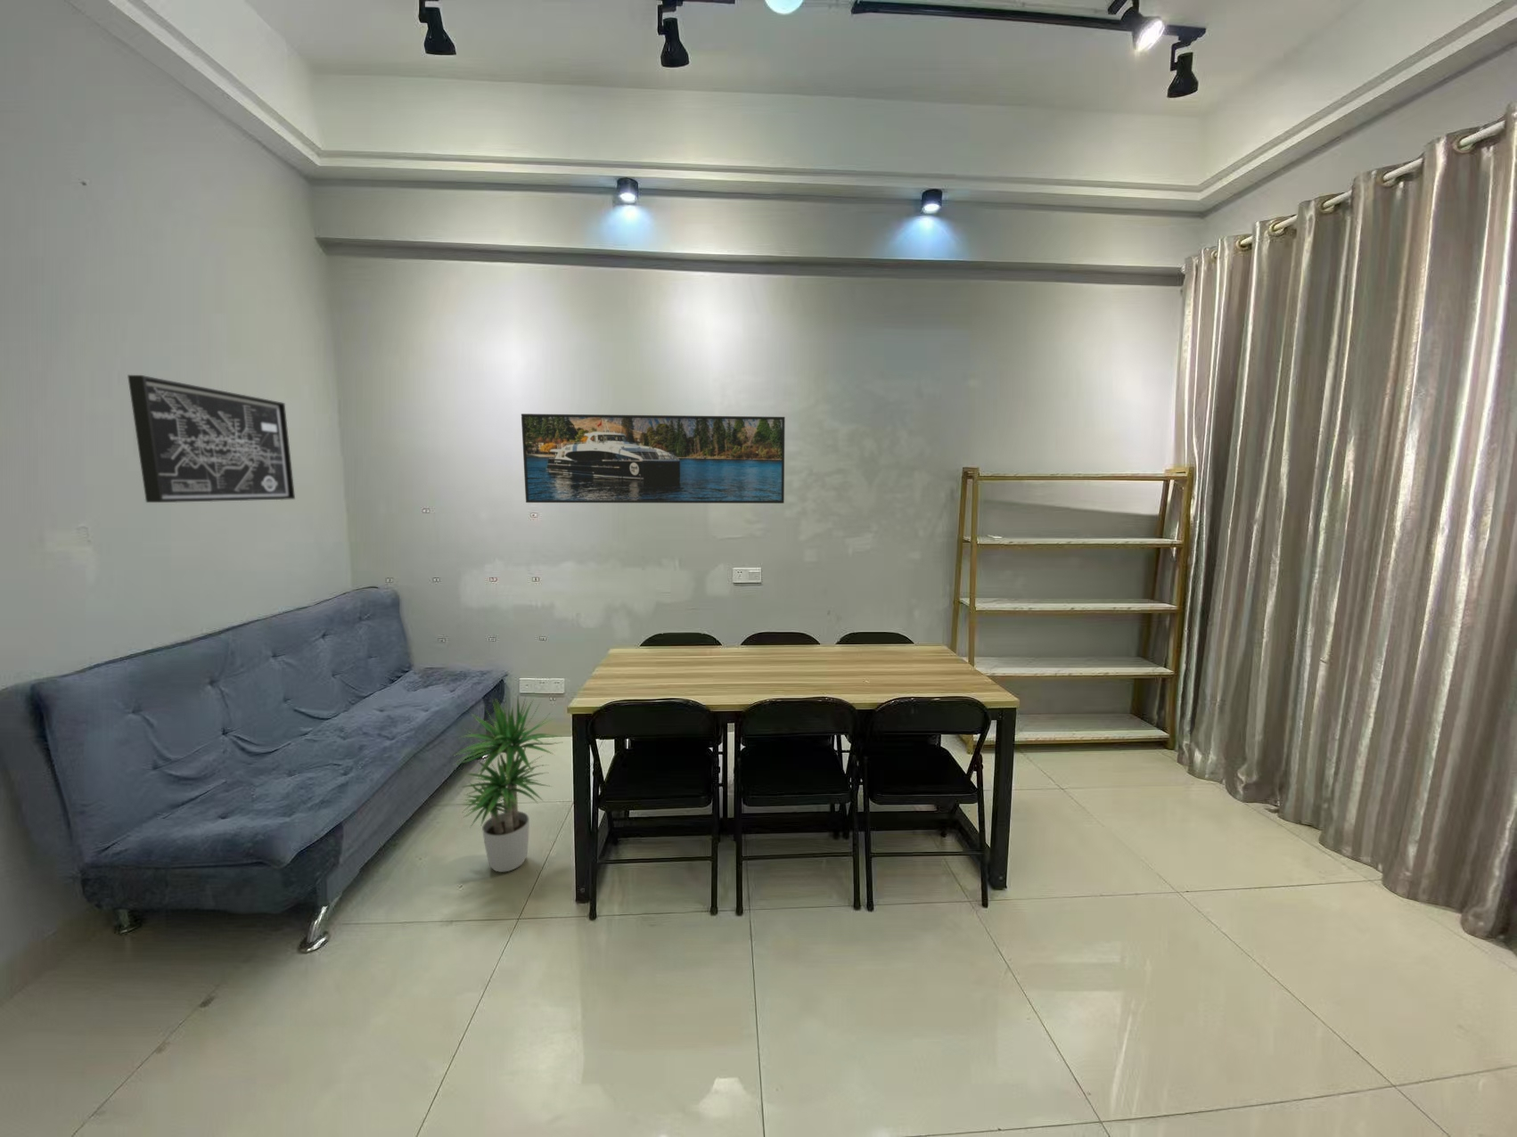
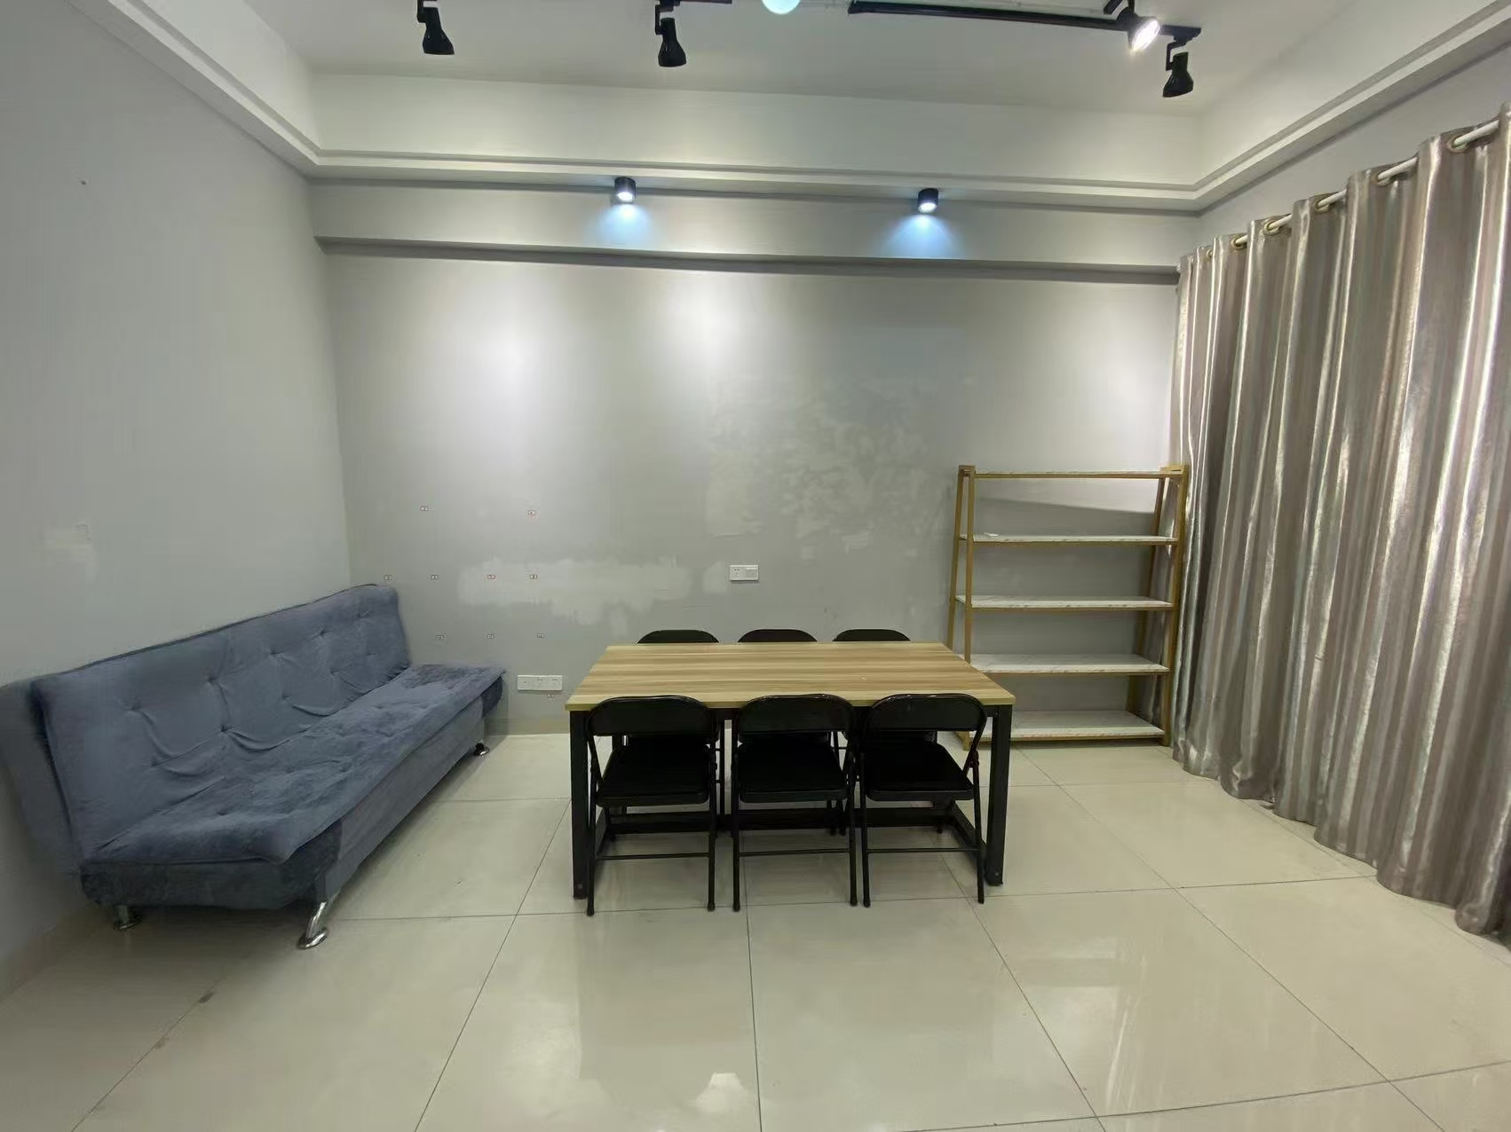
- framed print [521,412,786,504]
- potted plant [452,693,563,873]
- wall art [127,374,296,504]
